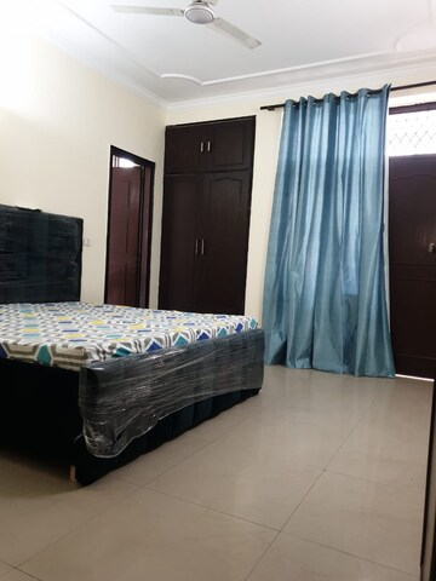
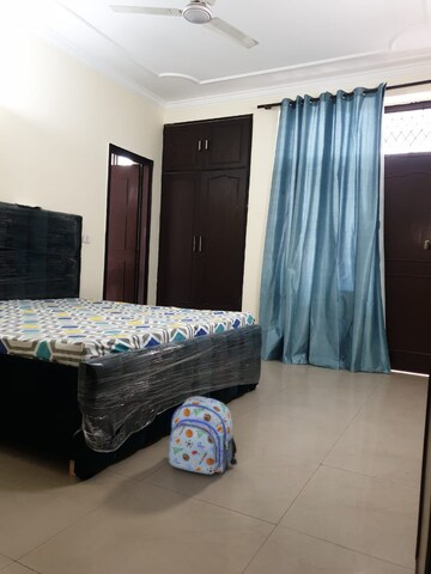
+ backpack [166,395,238,475]
